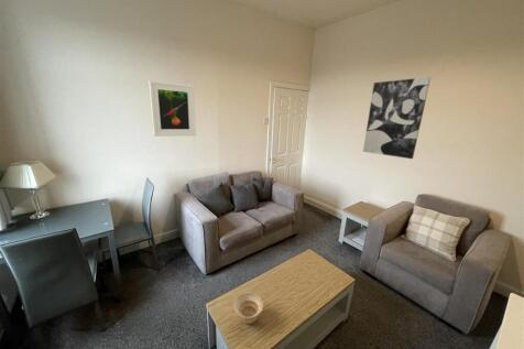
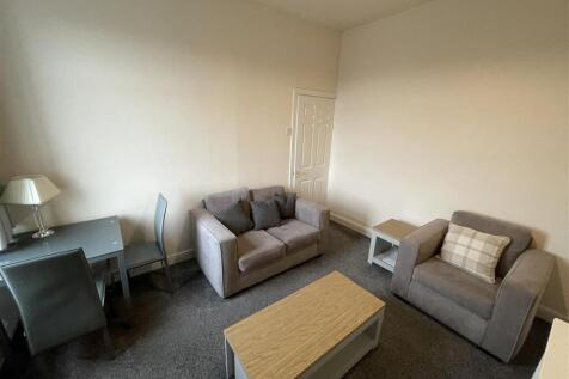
- bowl [233,292,264,325]
- wall art [362,76,432,160]
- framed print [148,79,197,138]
